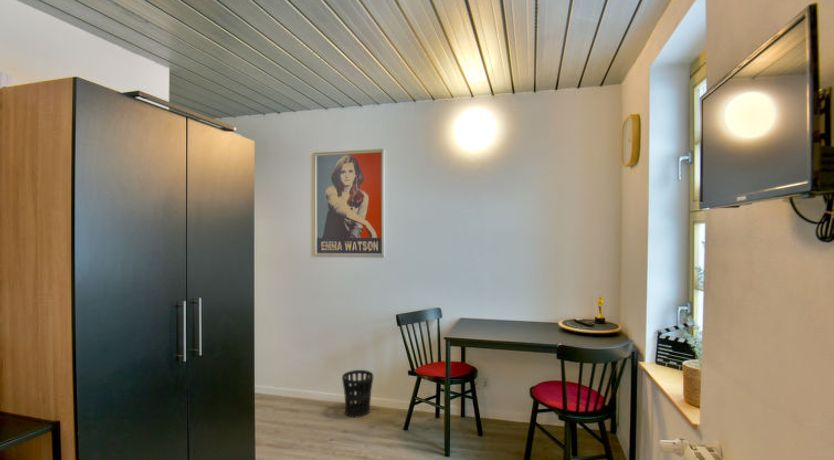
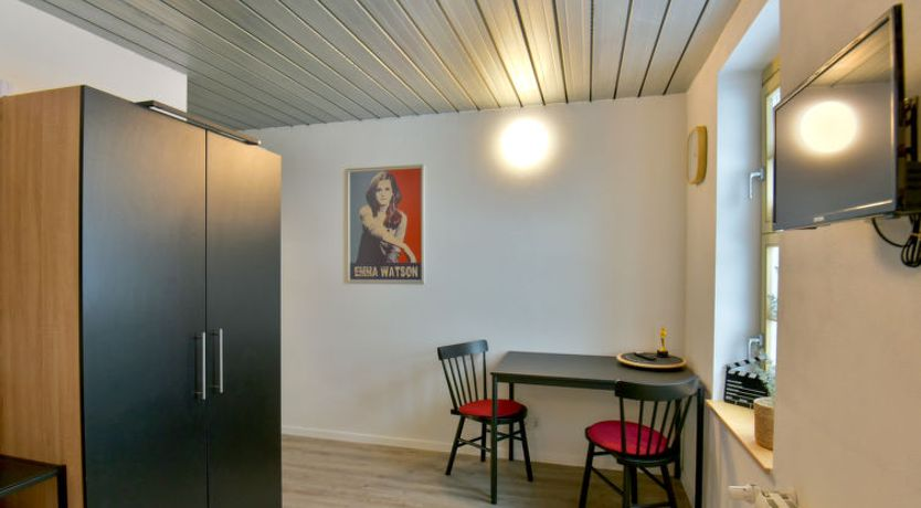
- wastebasket [341,369,374,418]
